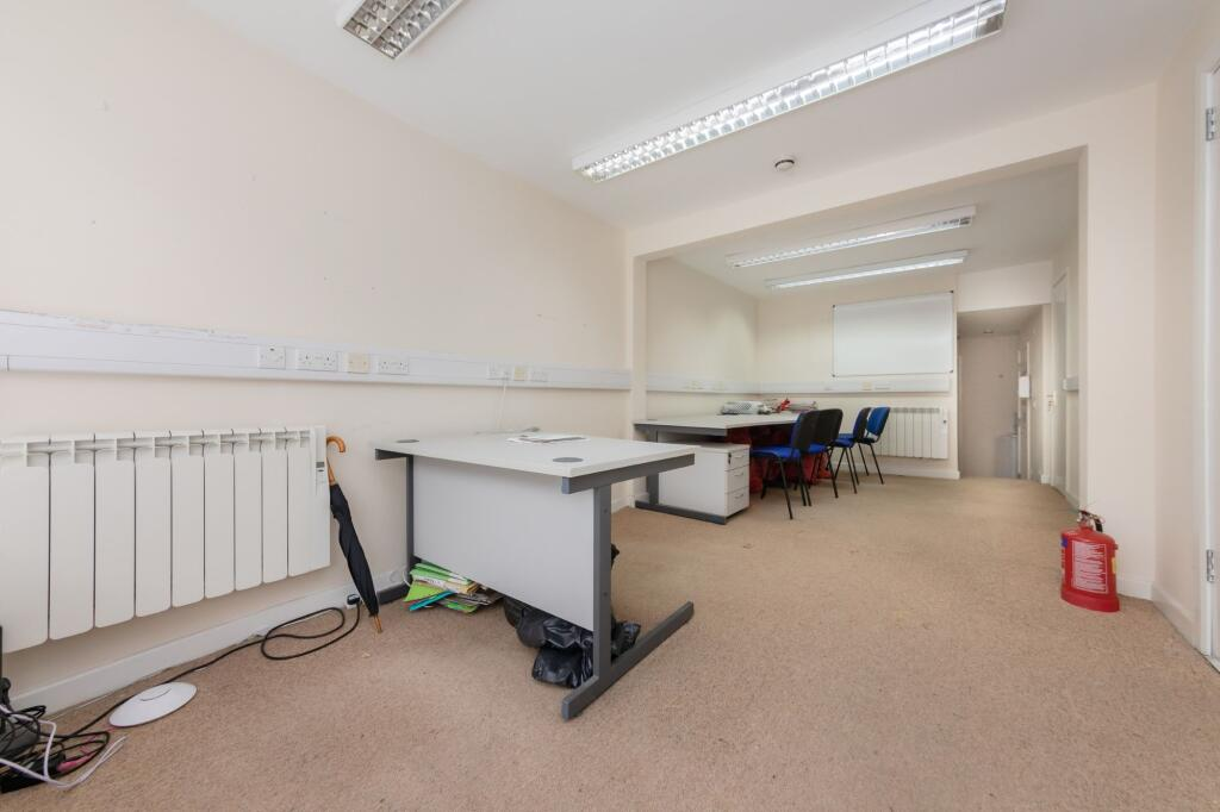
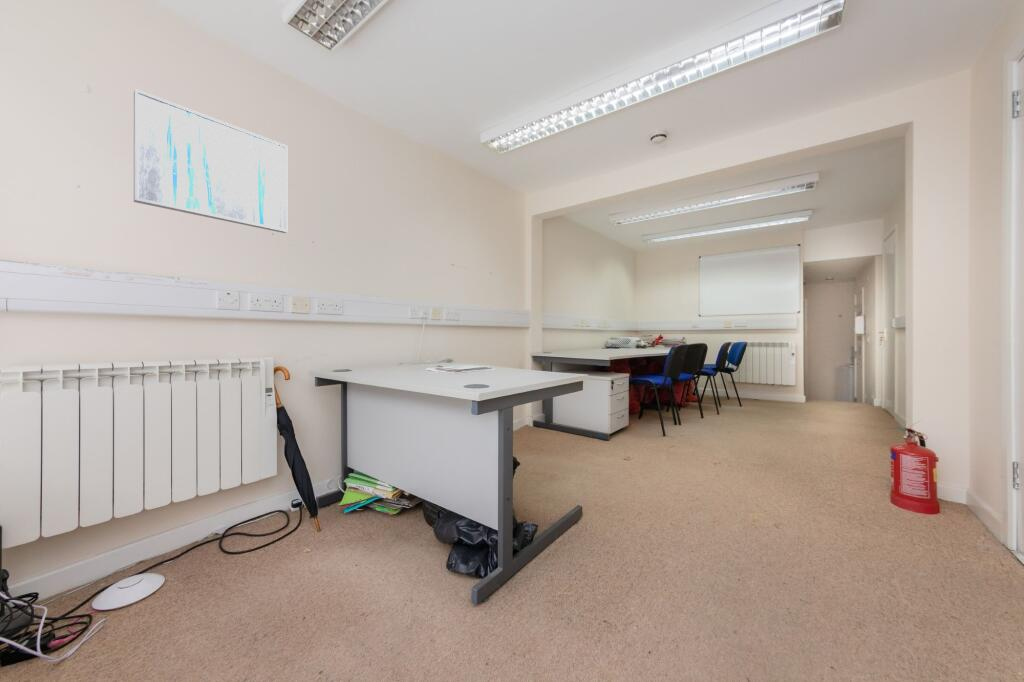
+ wall art [133,88,288,234]
